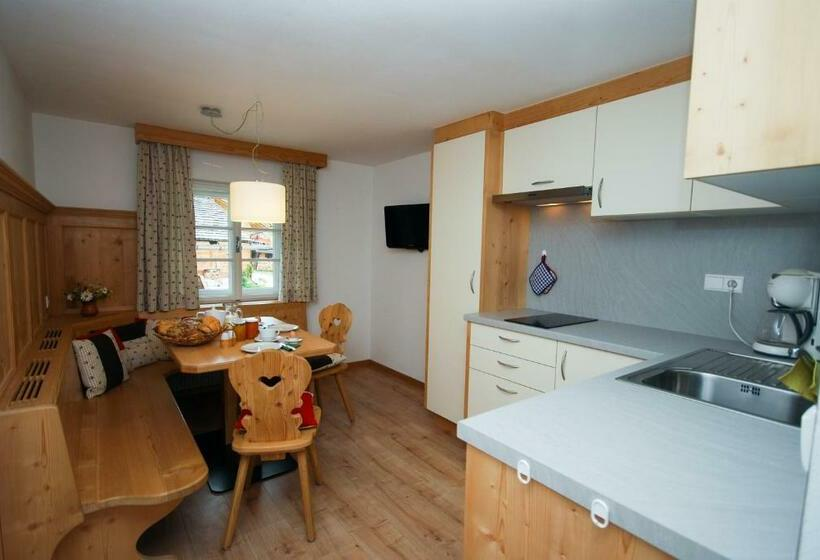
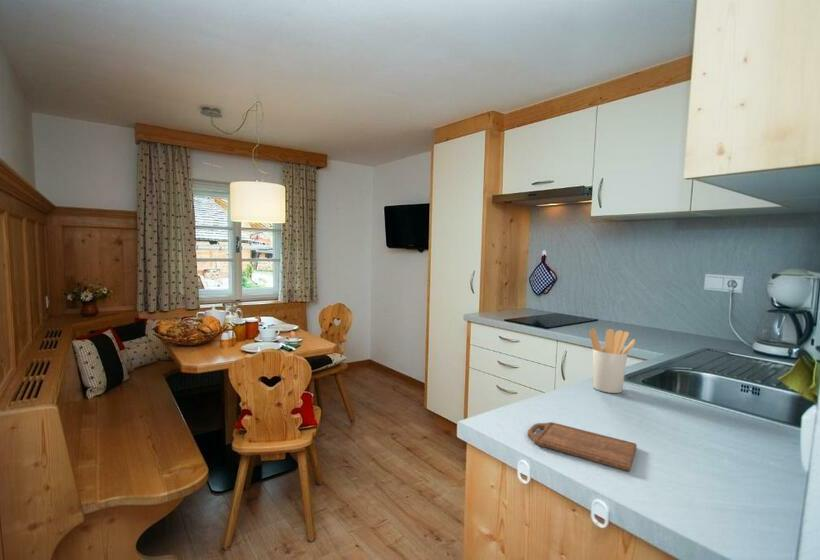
+ utensil holder [588,327,637,394]
+ cutting board [526,421,638,472]
